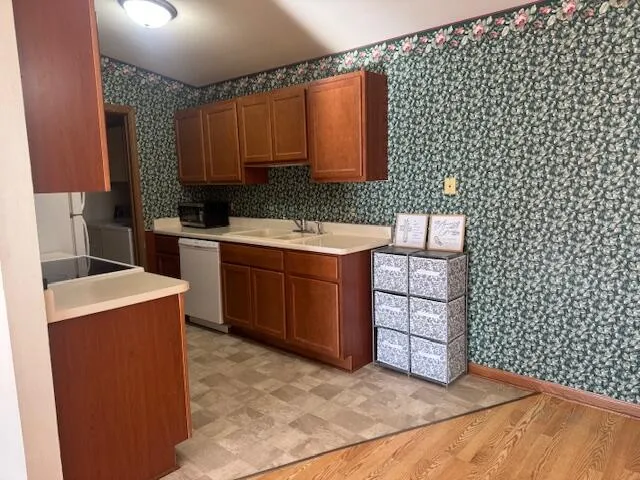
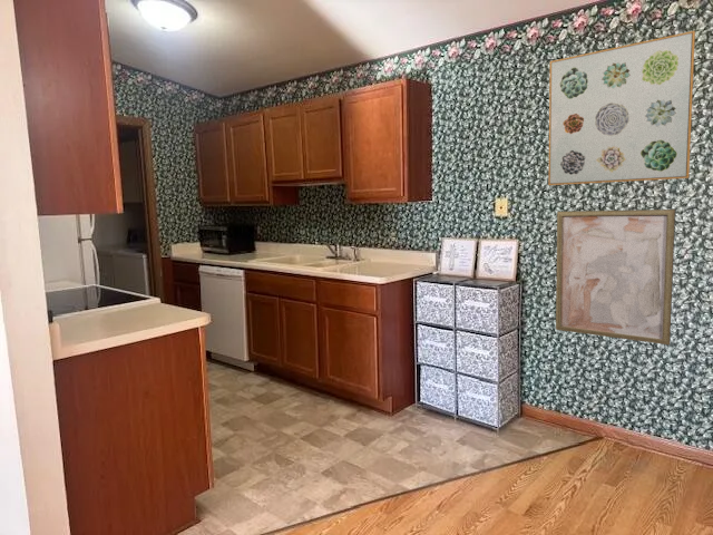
+ wall art [547,30,696,186]
+ wall art [555,208,676,346]
